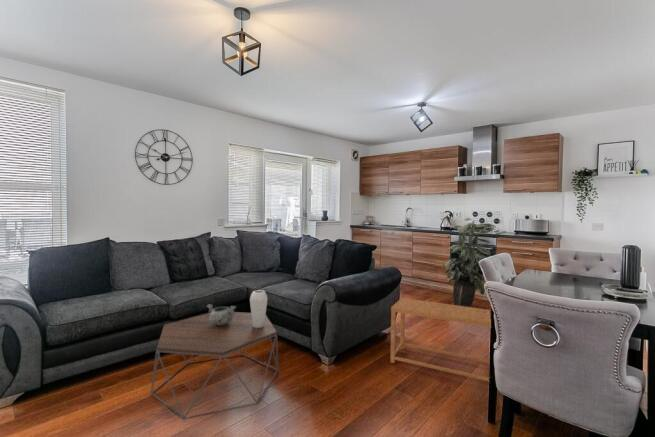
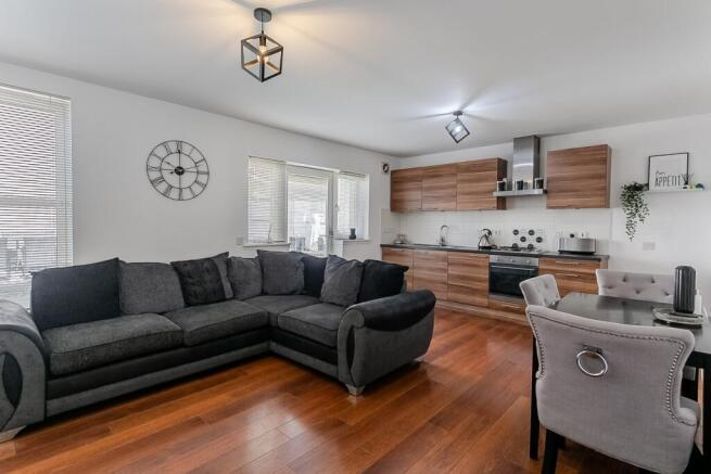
- side table [389,297,492,382]
- decorative bowl [206,303,237,325]
- indoor plant [442,217,497,307]
- vase [249,289,269,328]
- coffee table [150,311,279,421]
